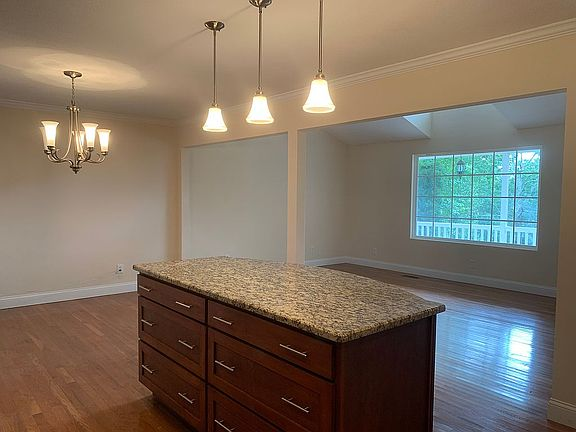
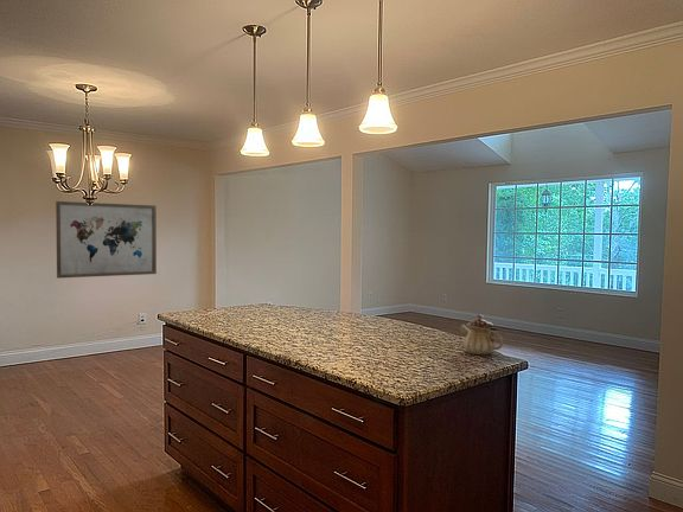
+ wall art [55,200,158,280]
+ teapot [459,313,504,356]
